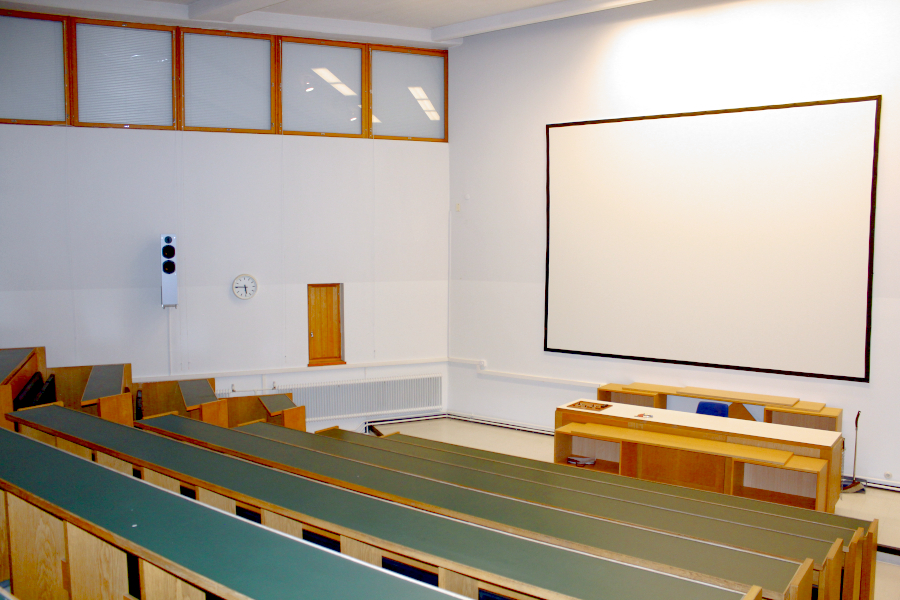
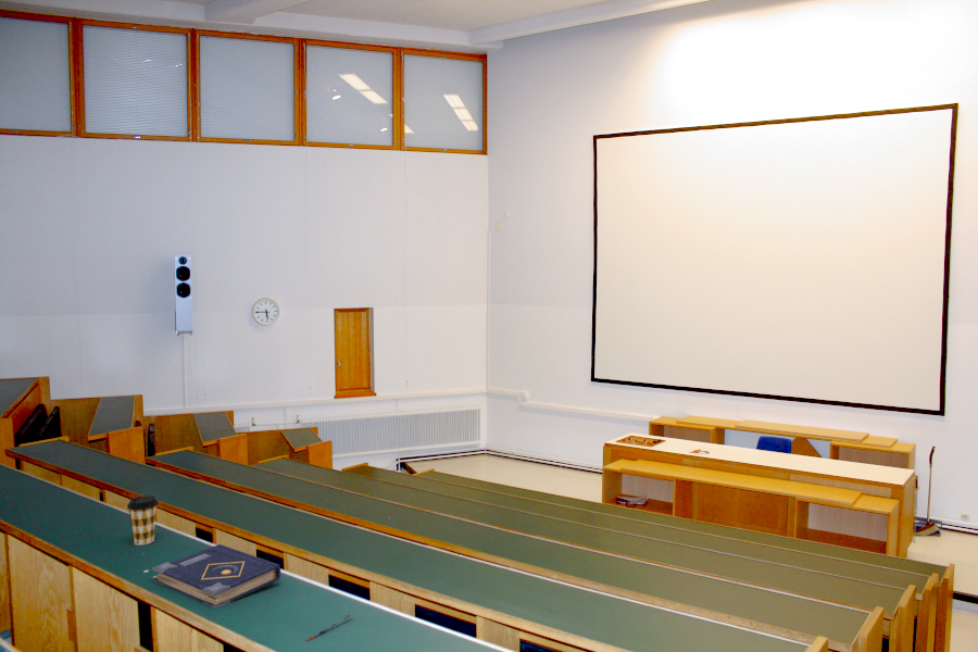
+ pen [304,613,353,642]
+ book [151,543,281,610]
+ coffee cup [126,494,160,547]
